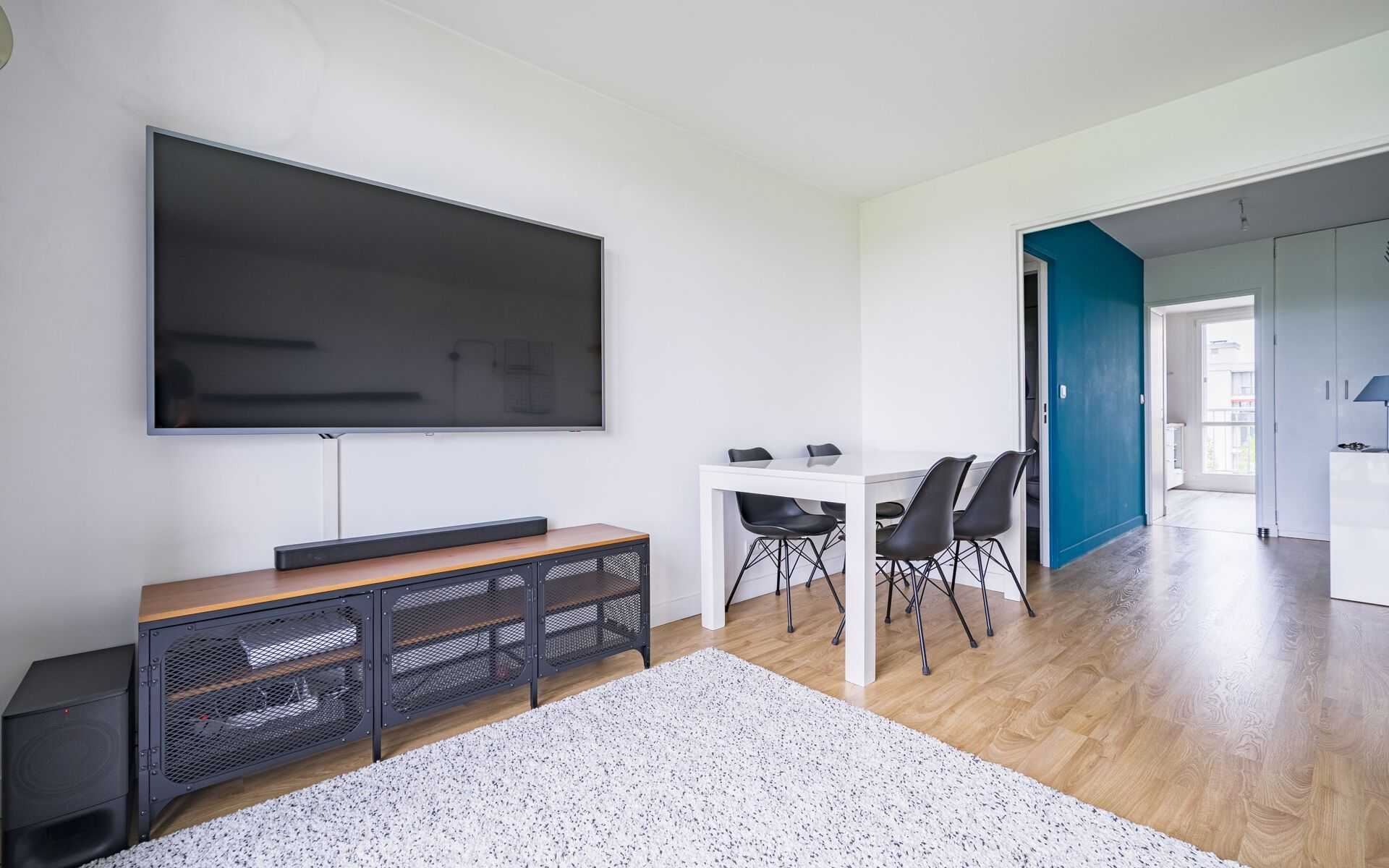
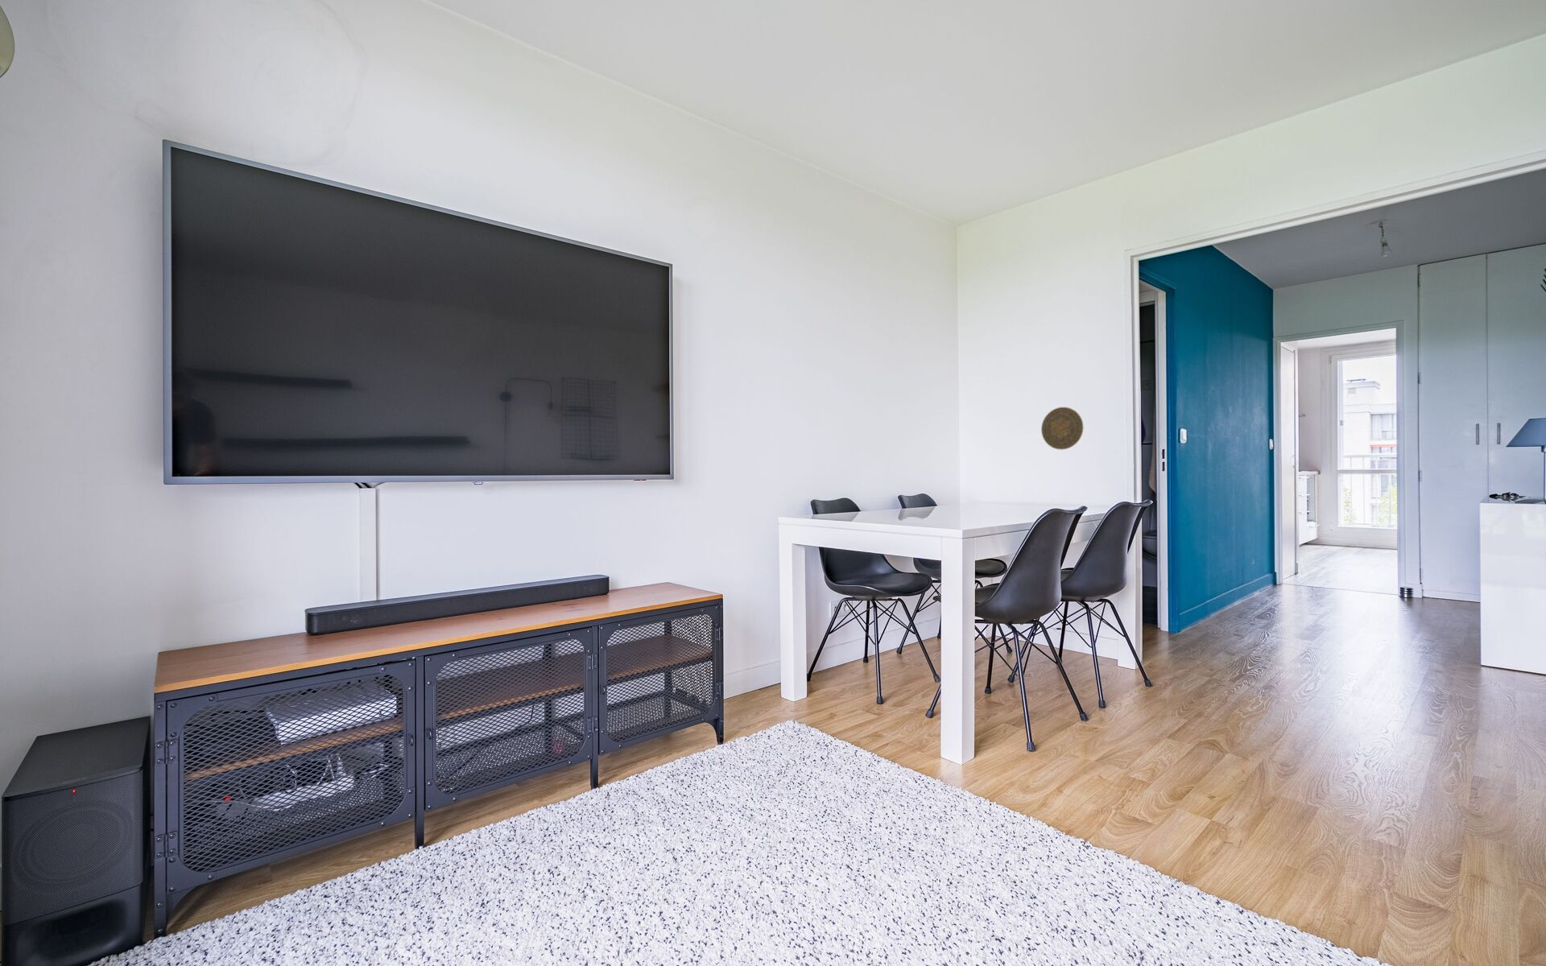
+ decorative plate [1041,406,1084,450]
